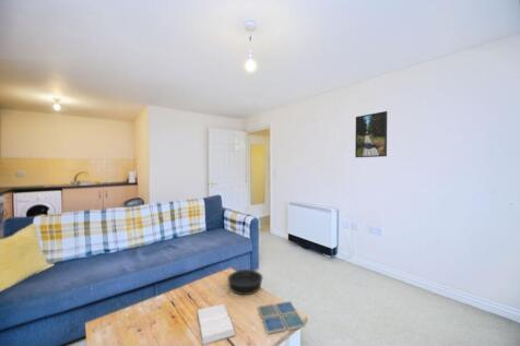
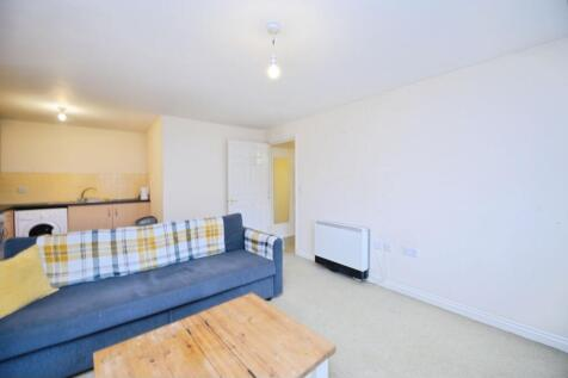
- book [196,302,236,346]
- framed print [354,110,388,158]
- drink coaster [257,300,307,335]
- bowl [226,269,263,296]
